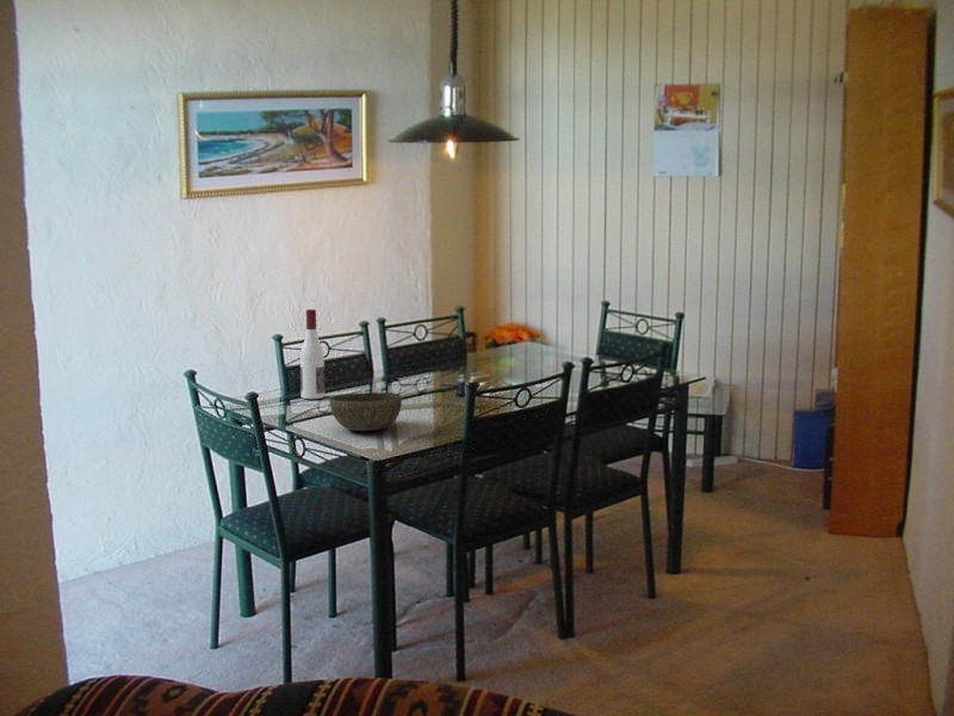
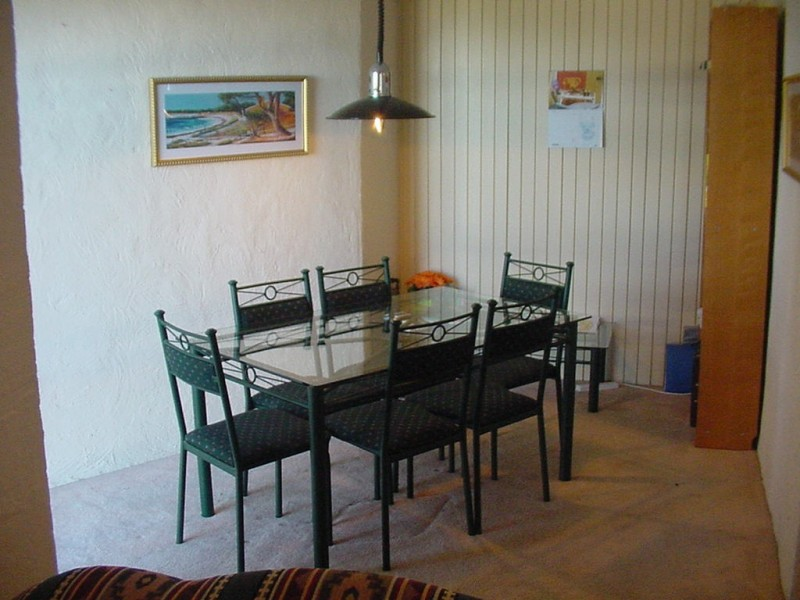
- alcohol [299,308,326,400]
- bowl [329,391,403,432]
